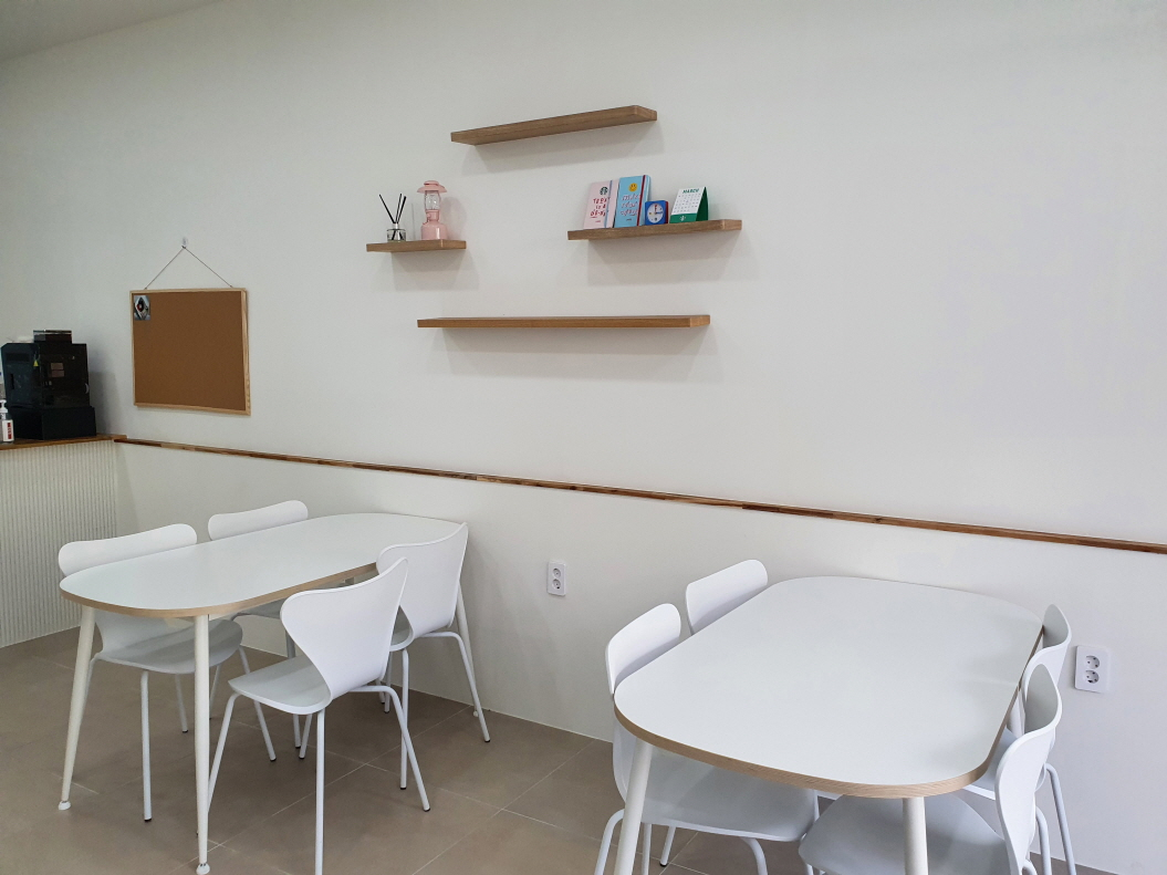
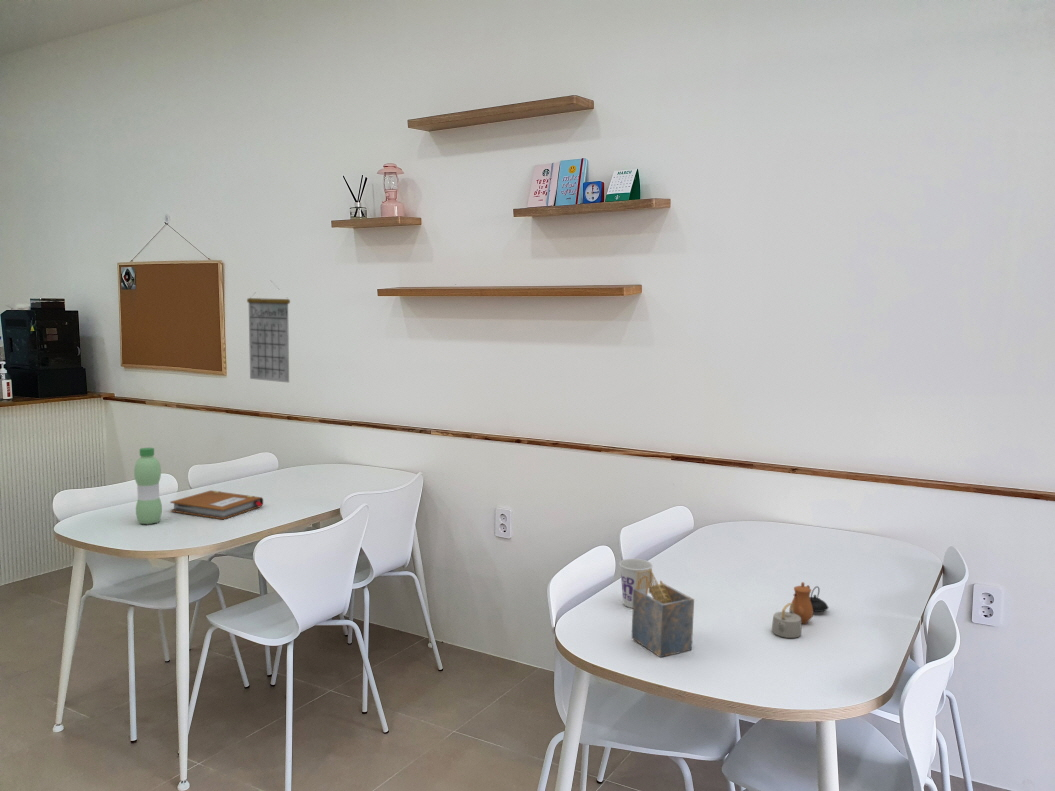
+ notebook [169,489,264,520]
+ cup [618,558,654,609]
+ teapot [771,581,829,639]
+ napkin holder [631,568,695,658]
+ calendar [246,281,291,384]
+ water bottle [133,447,163,525]
